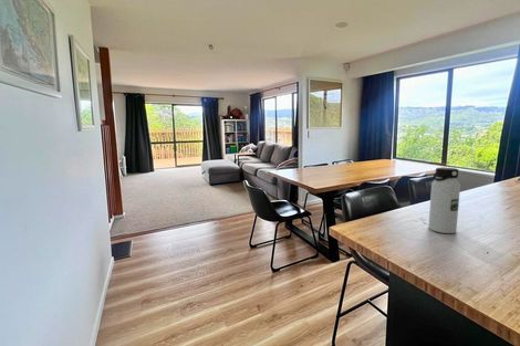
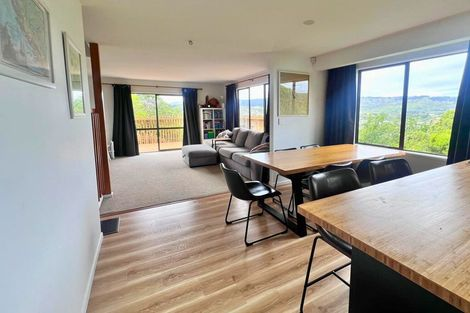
- water bottle [427,167,461,234]
